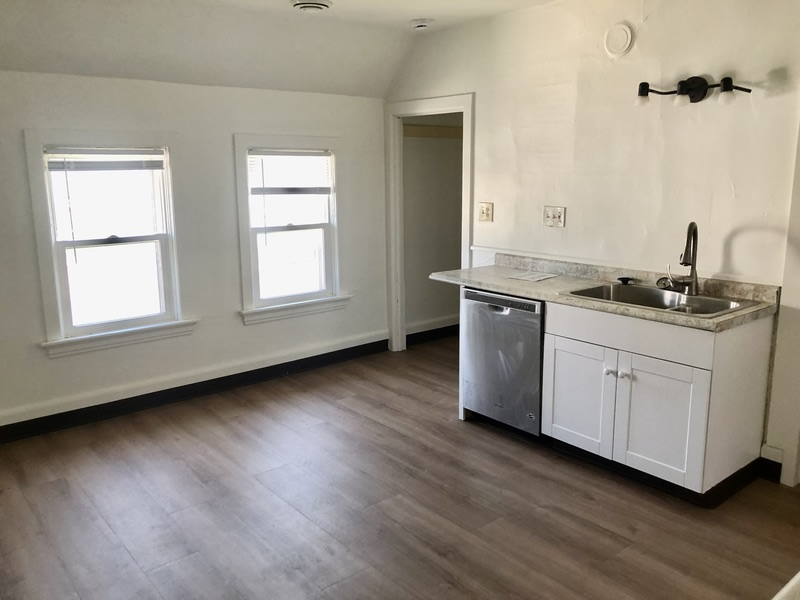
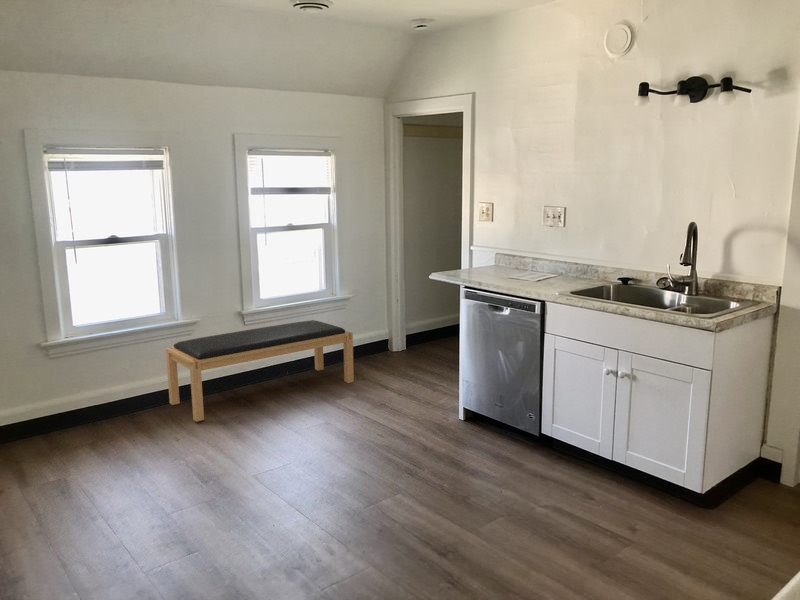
+ bench [165,319,355,423]
